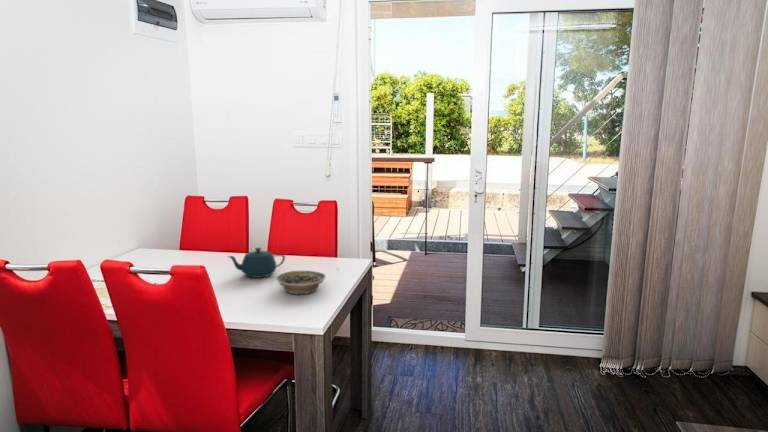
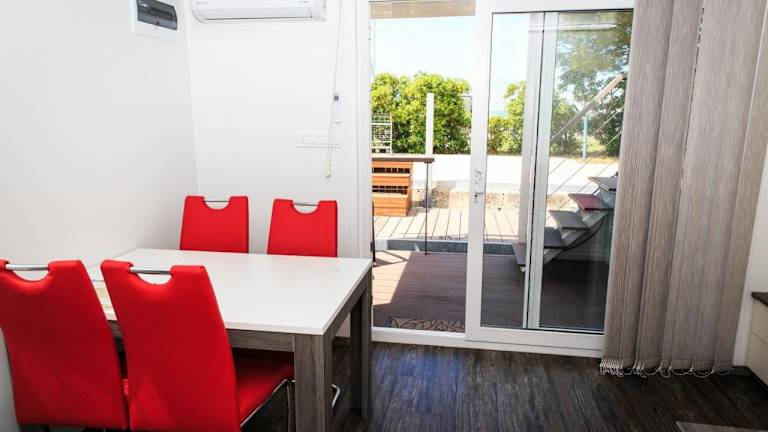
- teapot [227,247,286,279]
- bowl [275,270,327,295]
